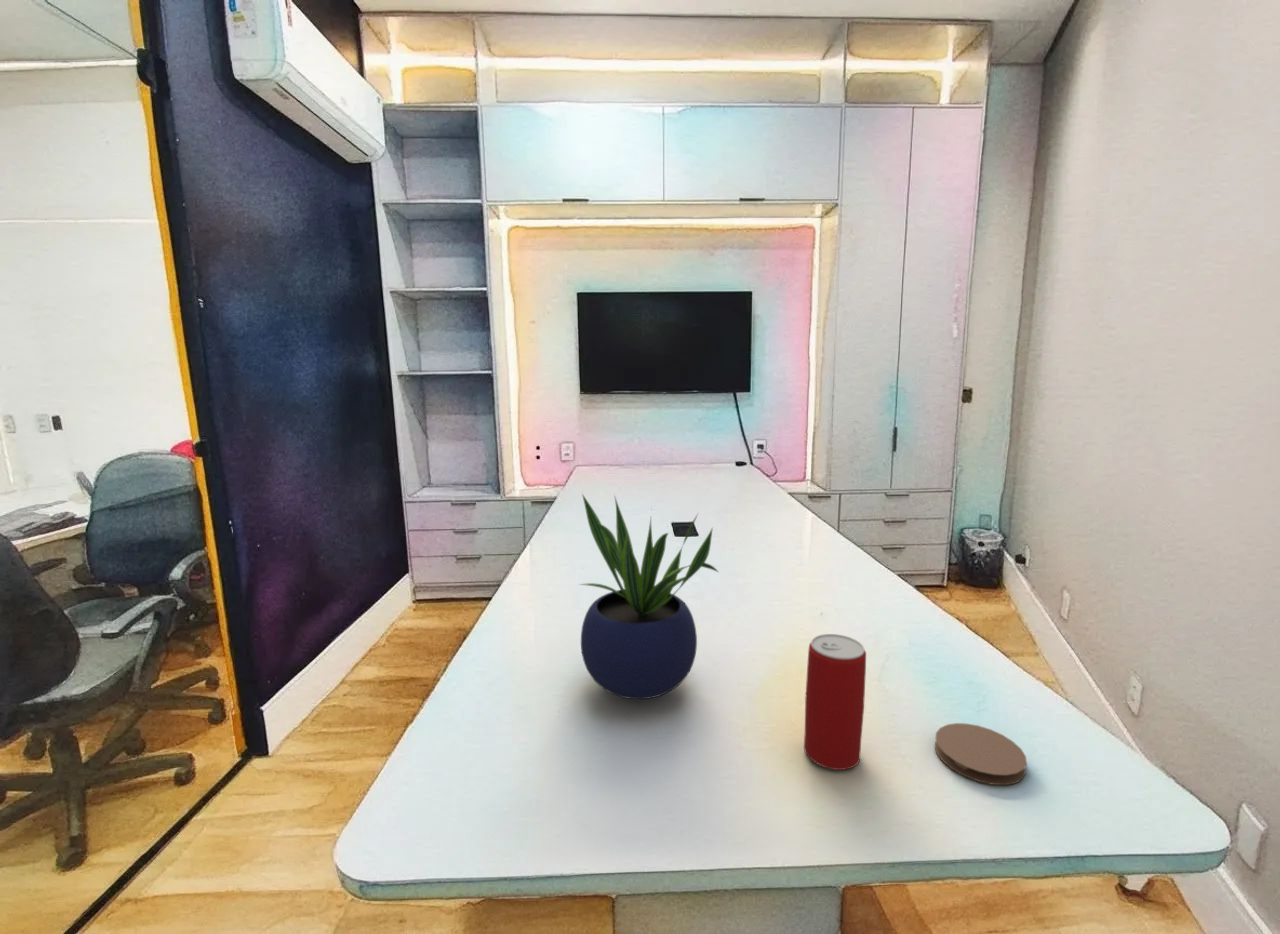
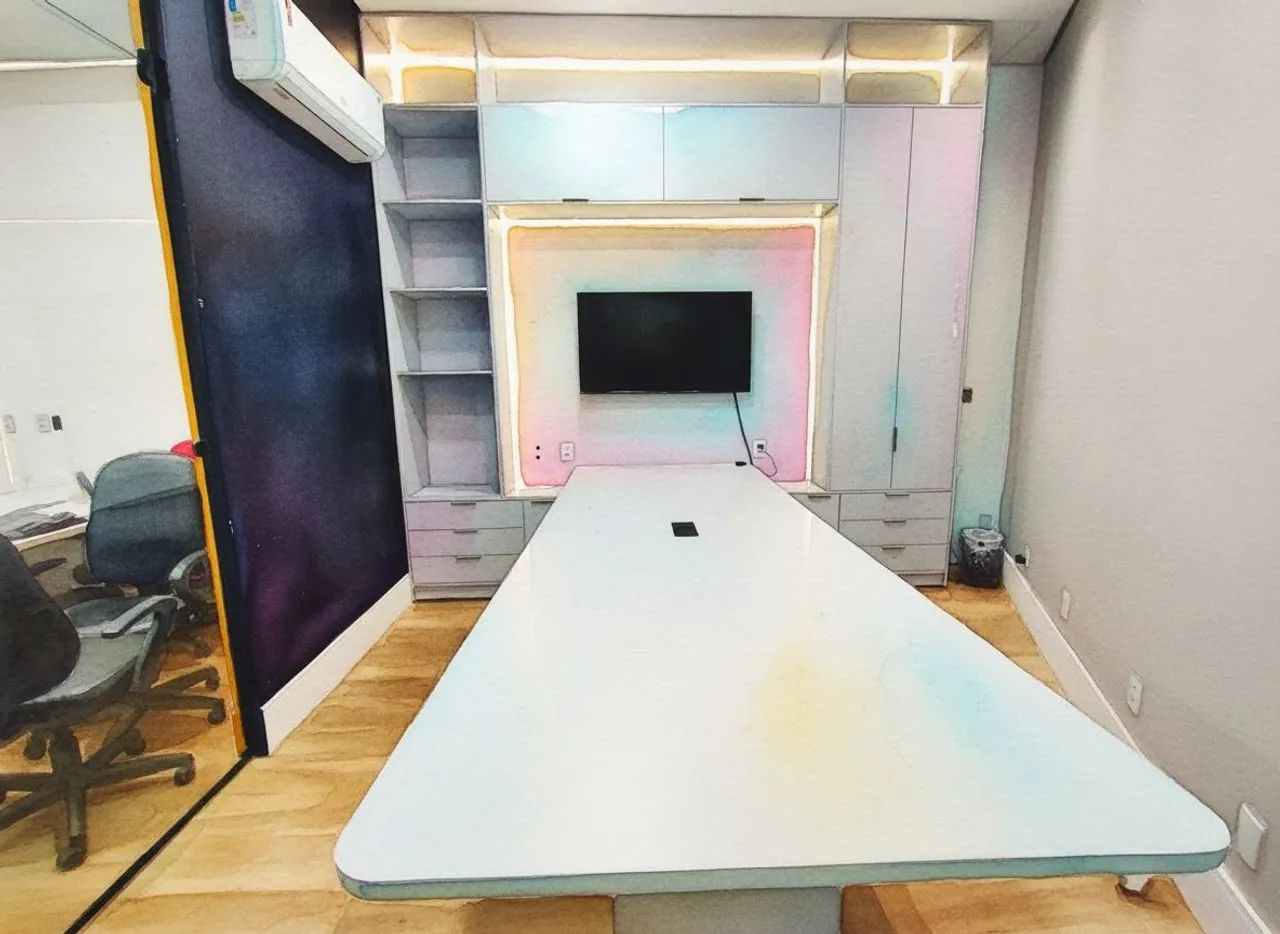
- coaster [934,722,1028,786]
- beverage can [803,633,867,771]
- potted plant [578,493,720,700]
